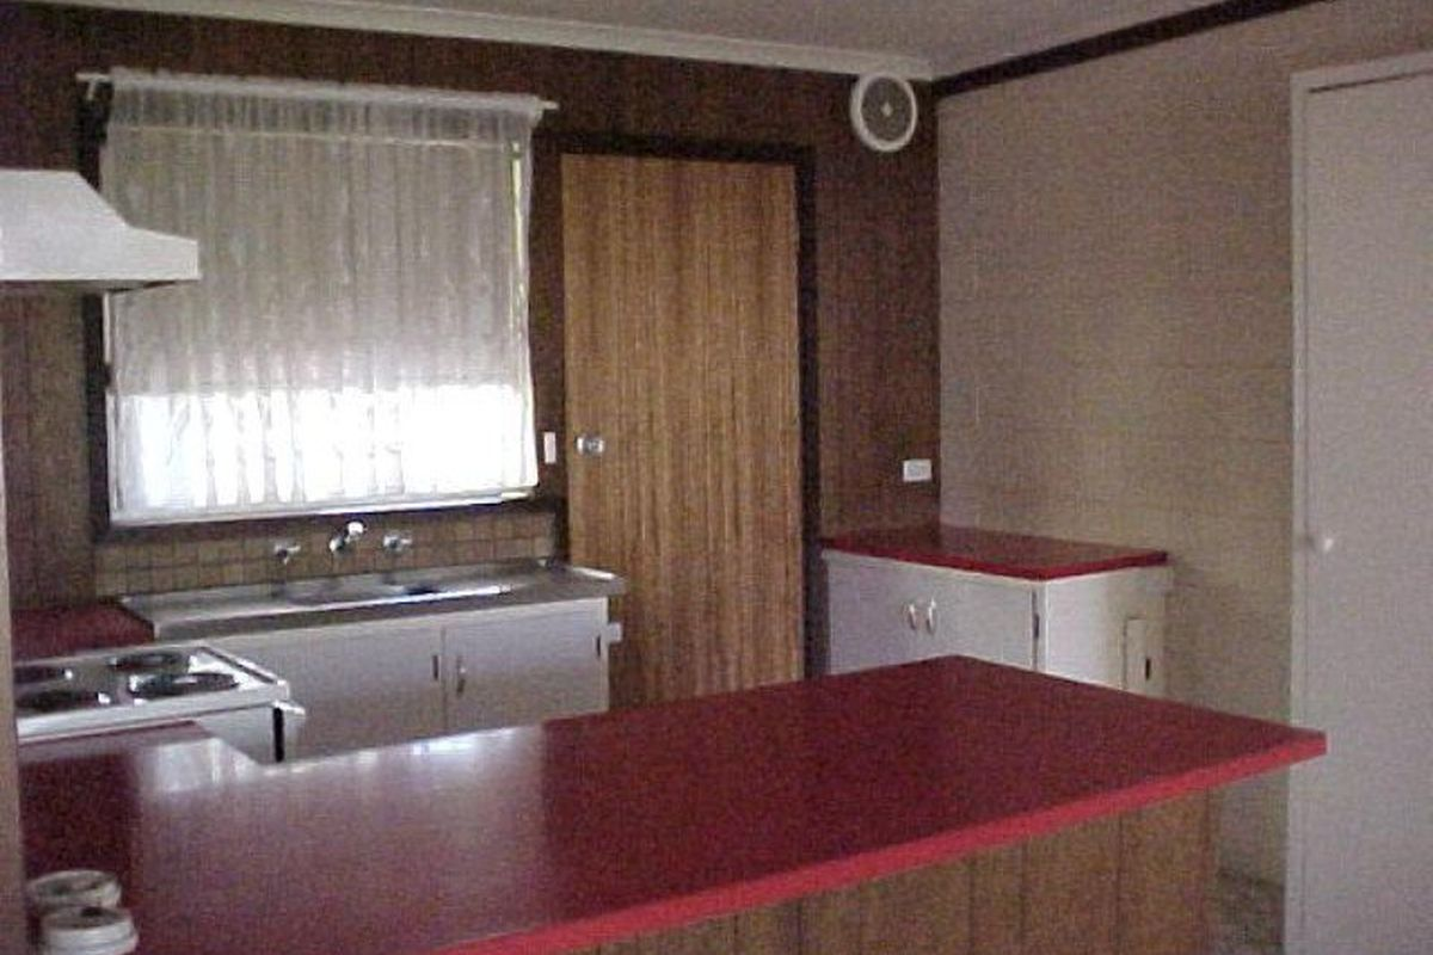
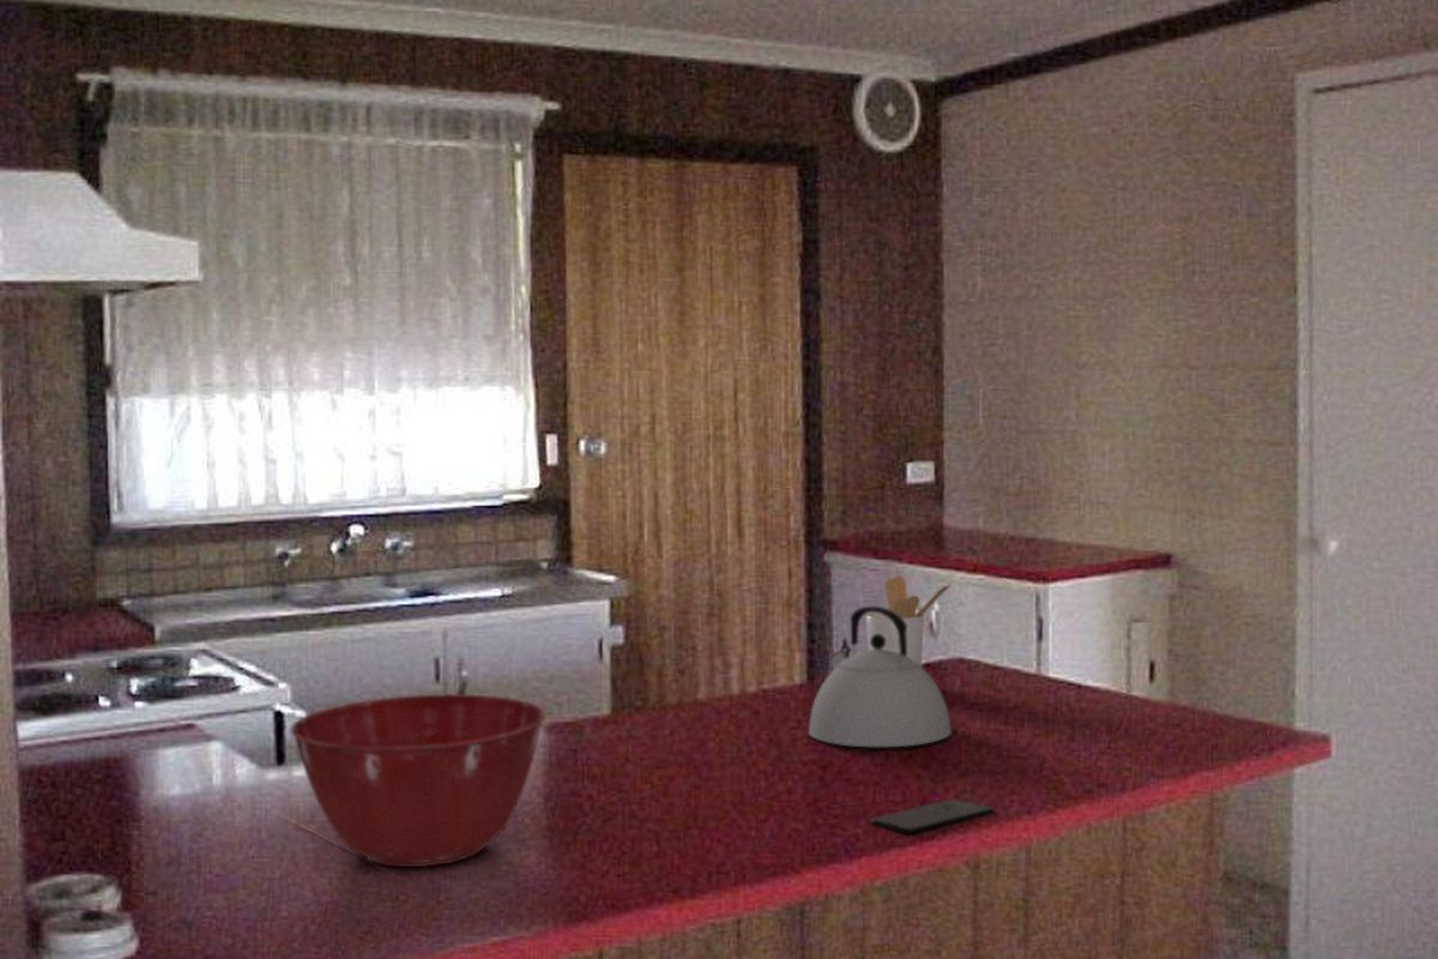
+ mixing bowl [289,693,546,868]
+ kettle [808,605,953,748]
+ utensil holder [864,575,953,667]
+ smartphone [870,798,996,836]
